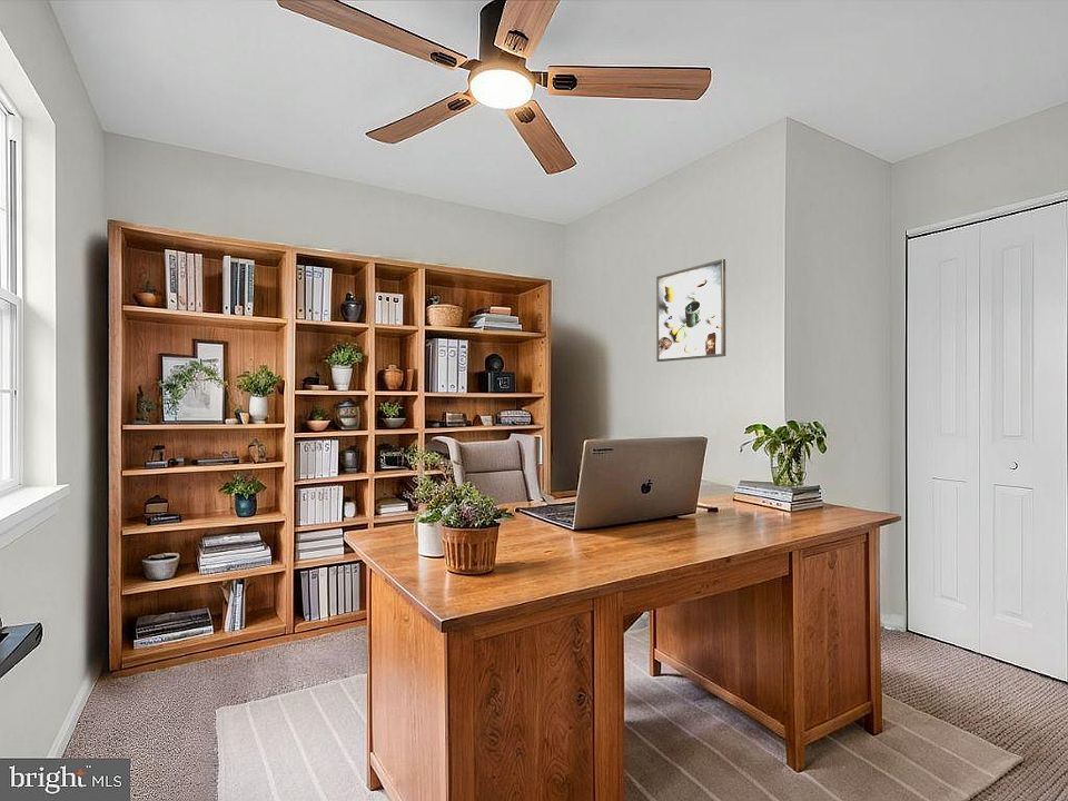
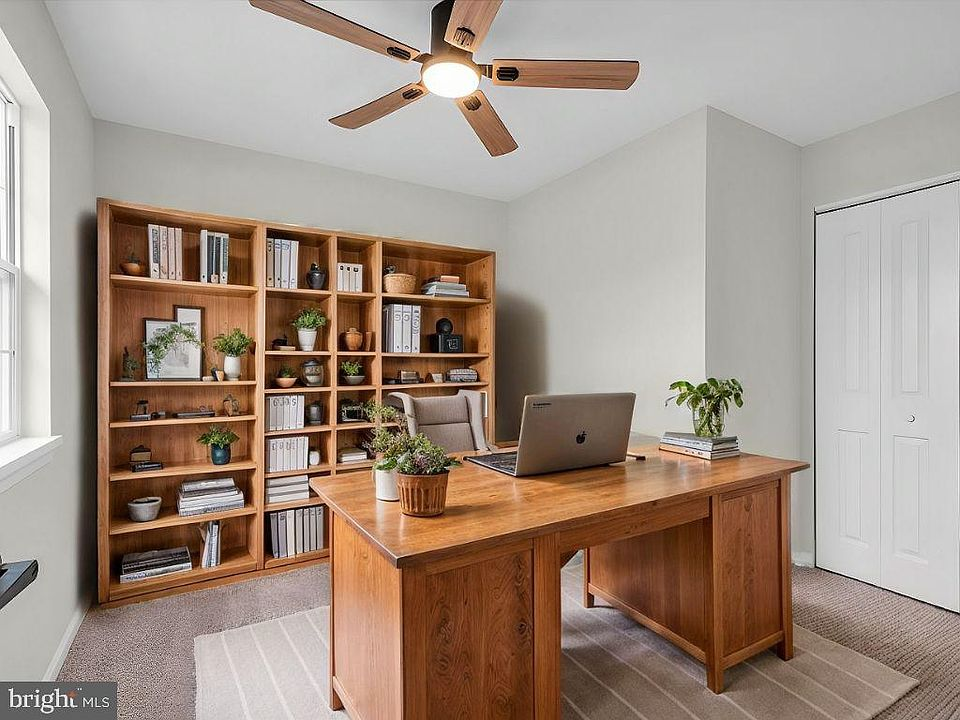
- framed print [655,258,726,363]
